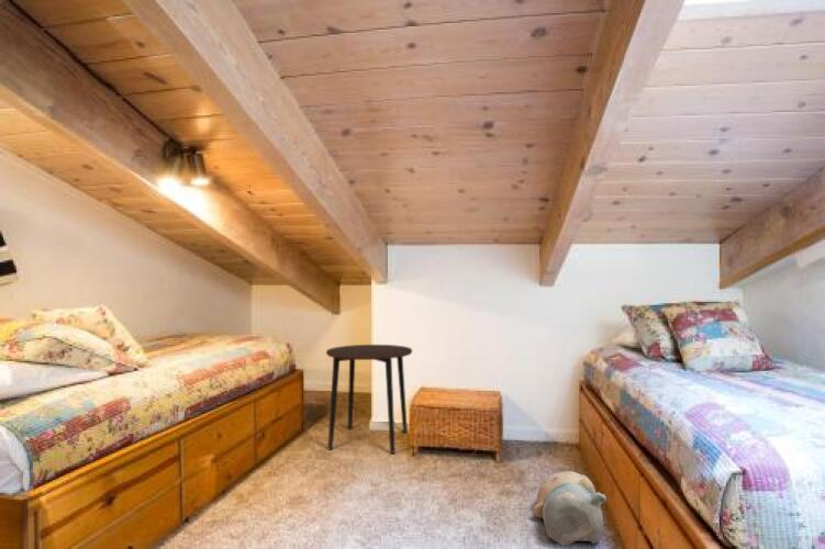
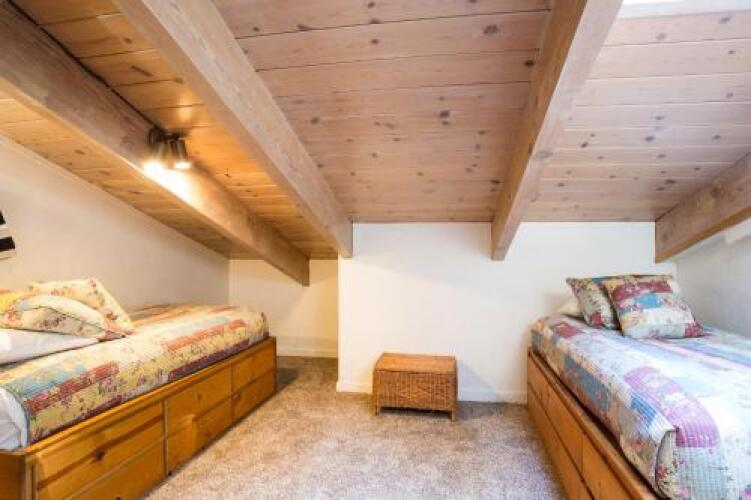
- plush toy [532,471,607,547]
- side table [325,344,413,455]
